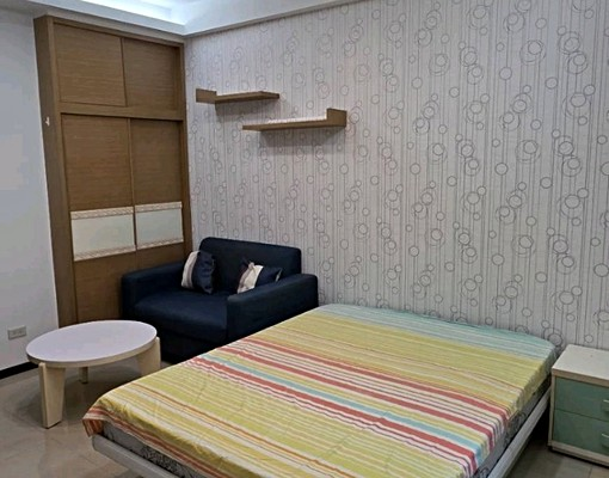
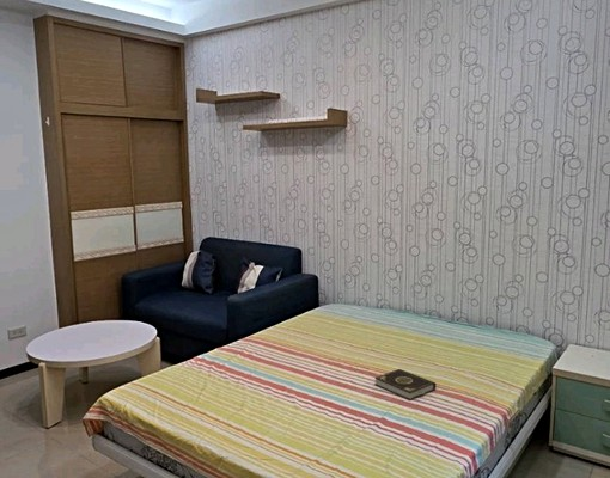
+ book [373,368,437,402]
